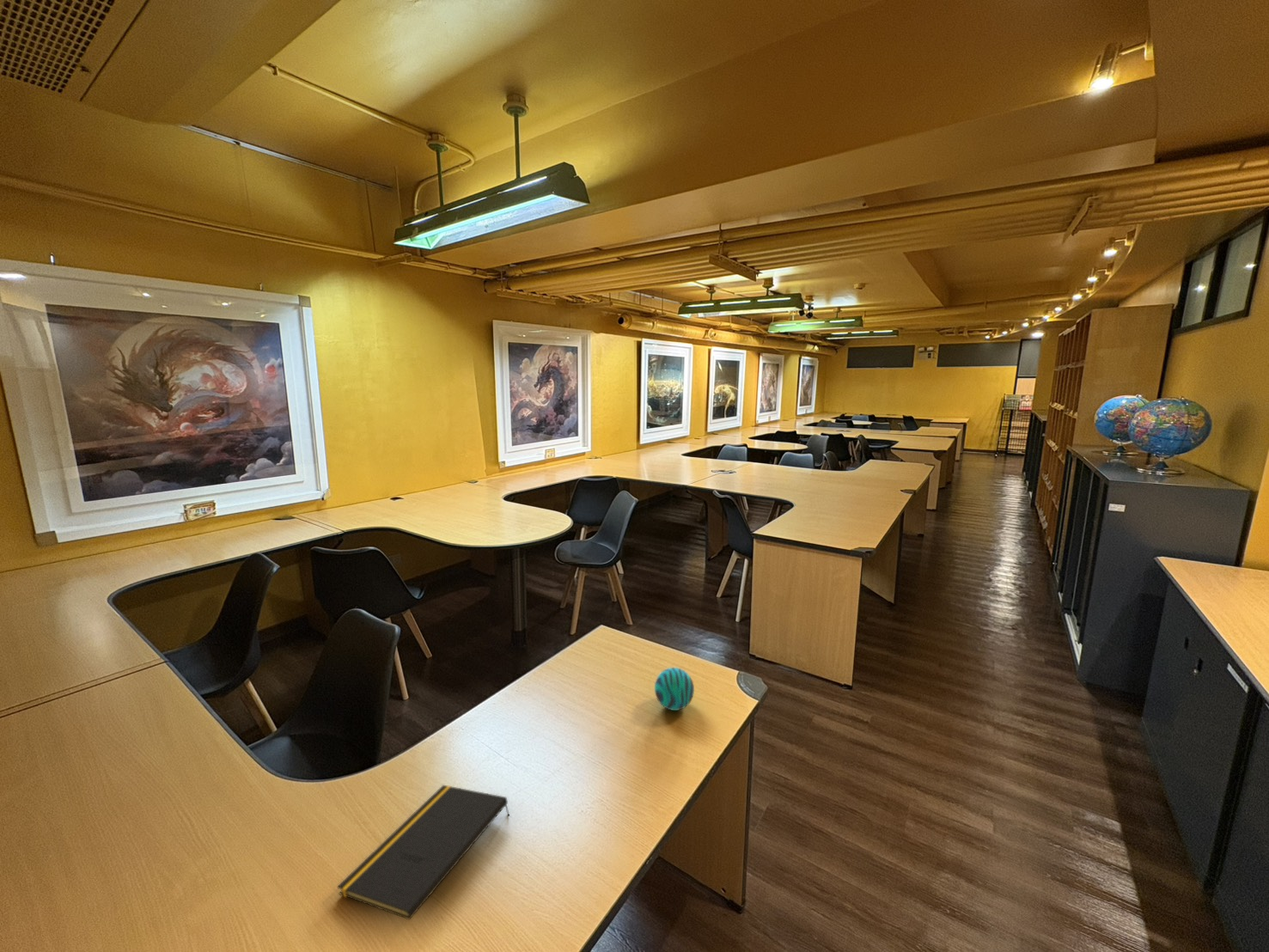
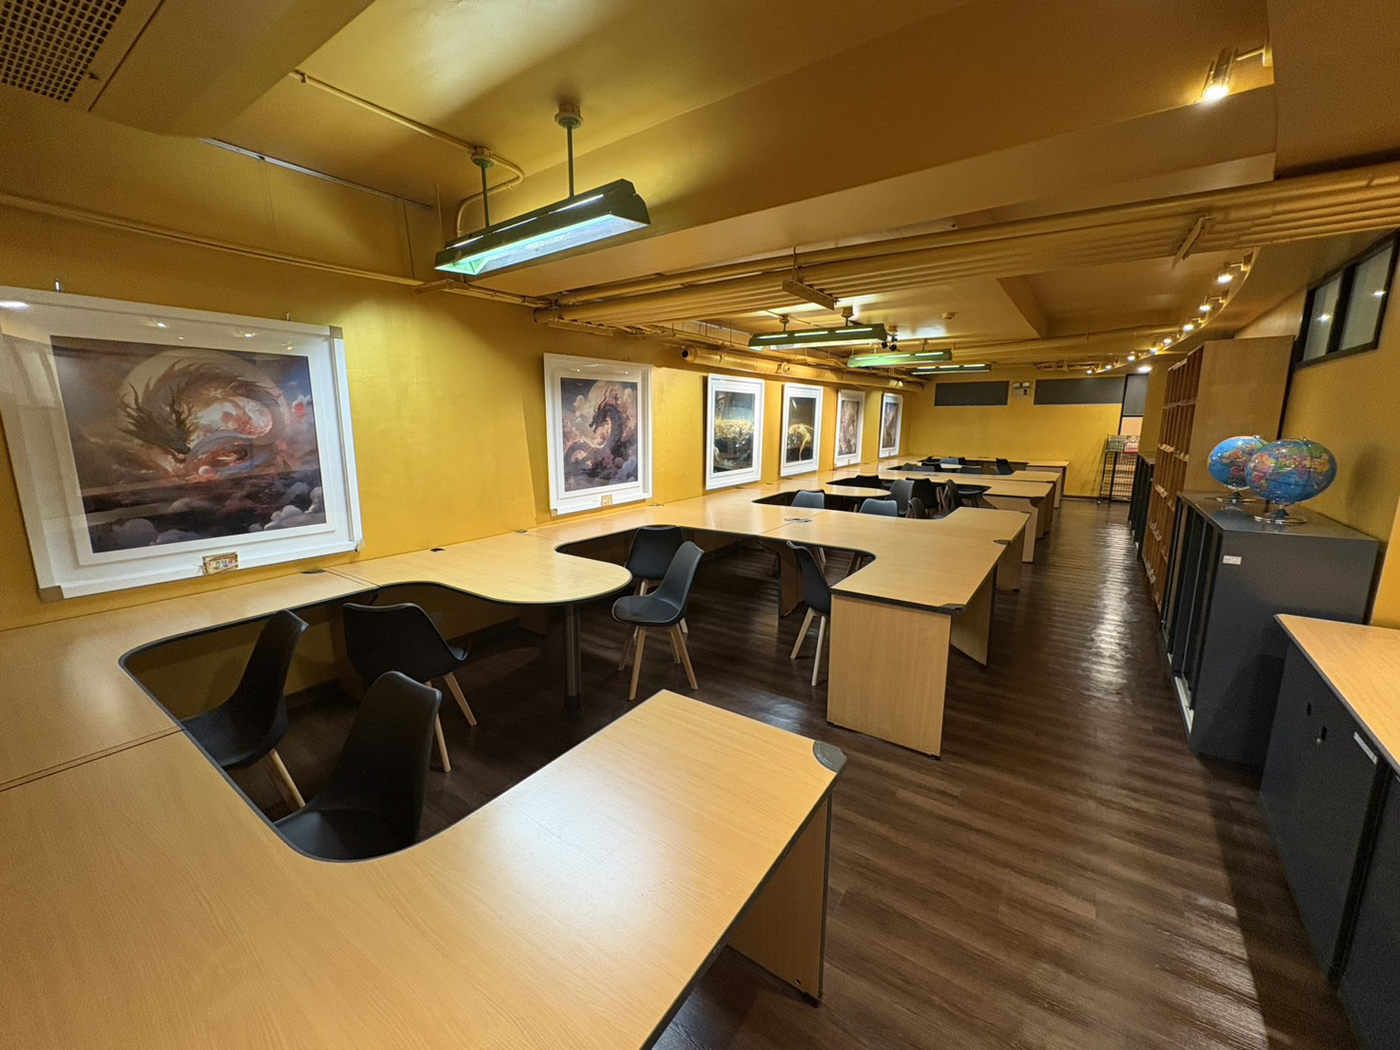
- decorative ball [654,667,695,711]
- notepad [337,784,510,921]
